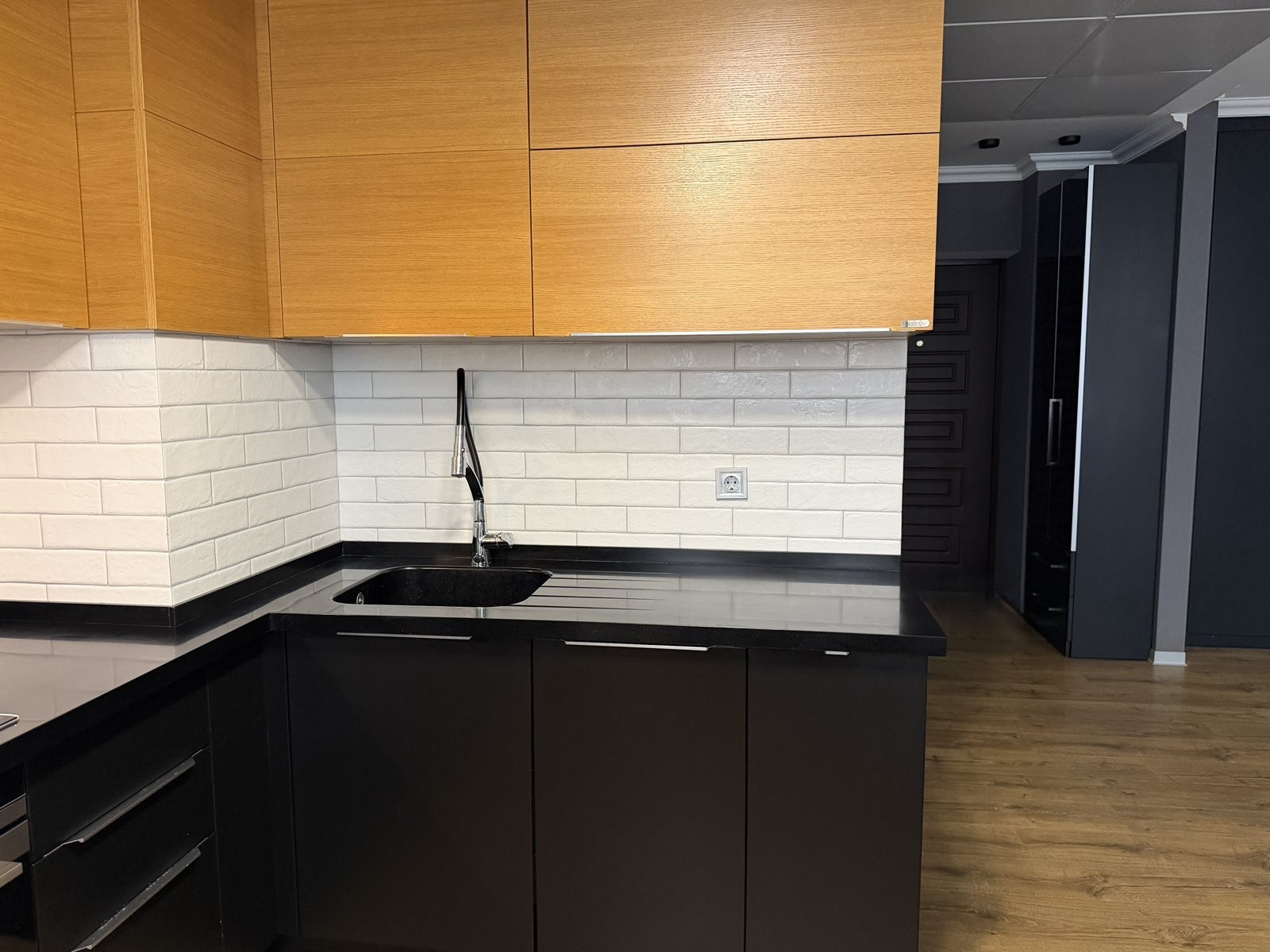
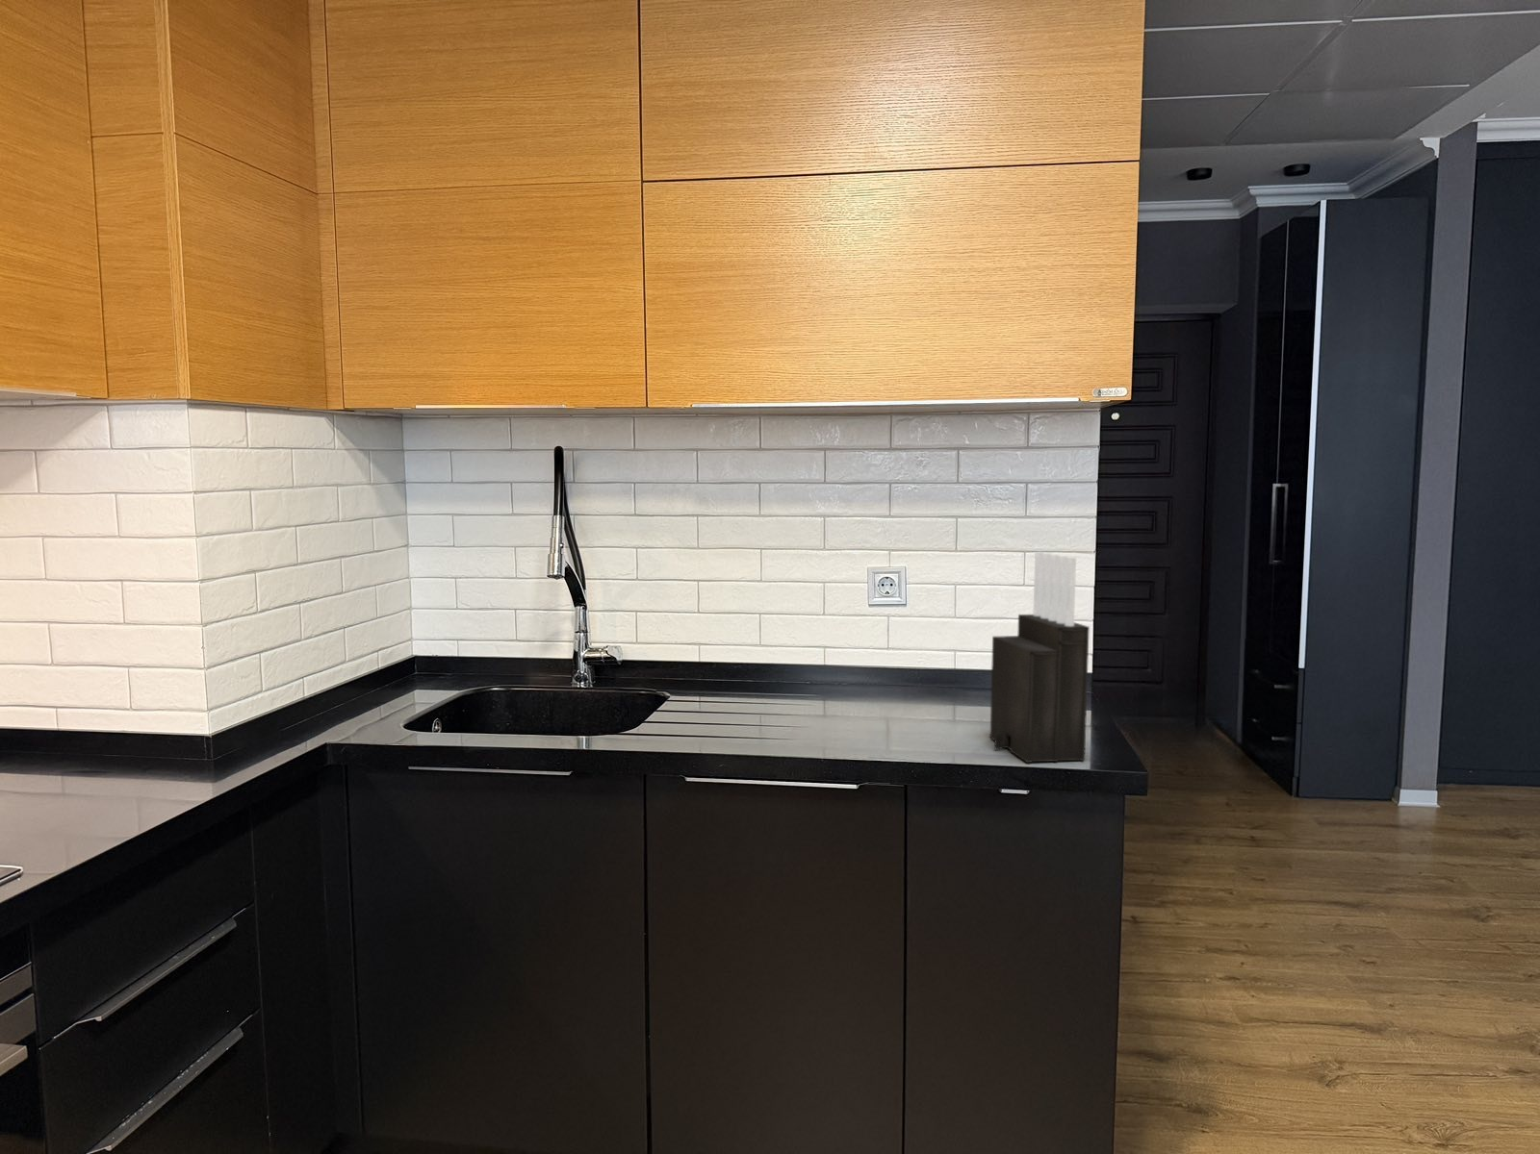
+ knife block [989,552,1090,764]
